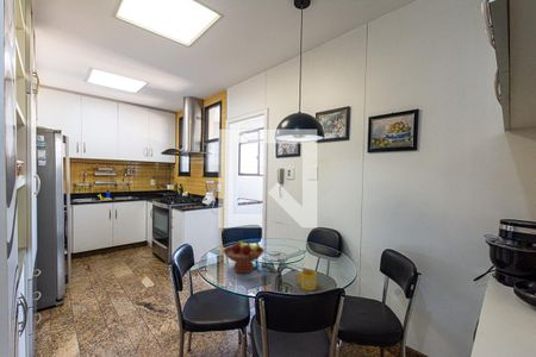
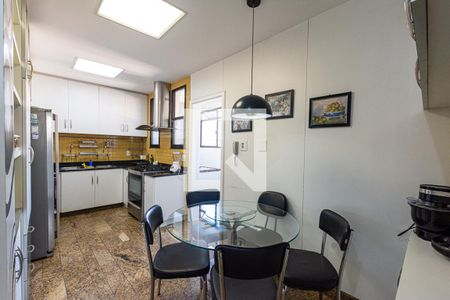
- mug [294,269,317,292]
- fruit bowl [222,238,266,275]
